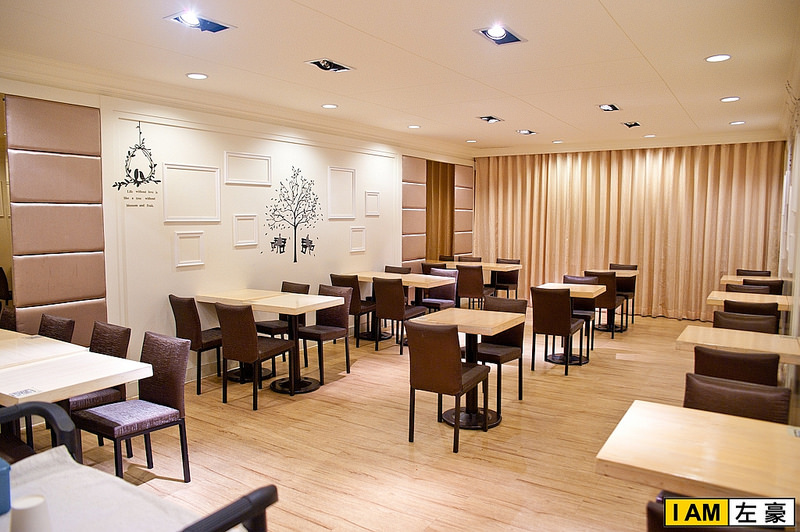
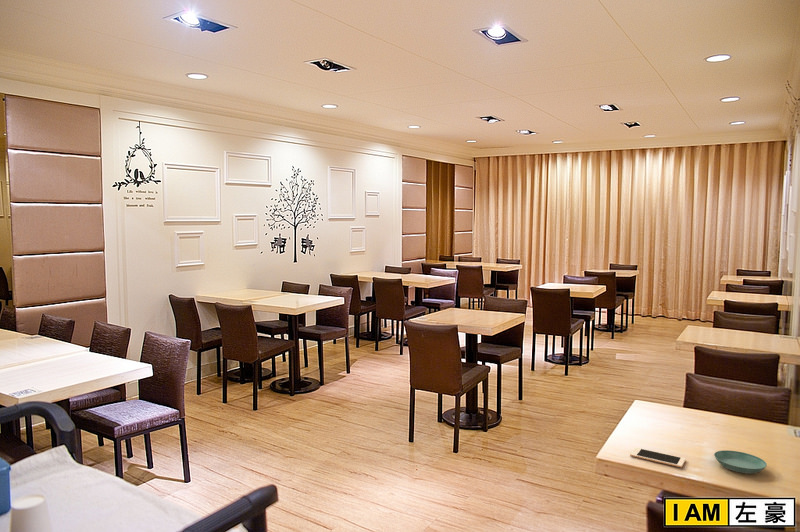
+ cell phone [629,447,687,468]
+ saucer [713,449,768,475]
